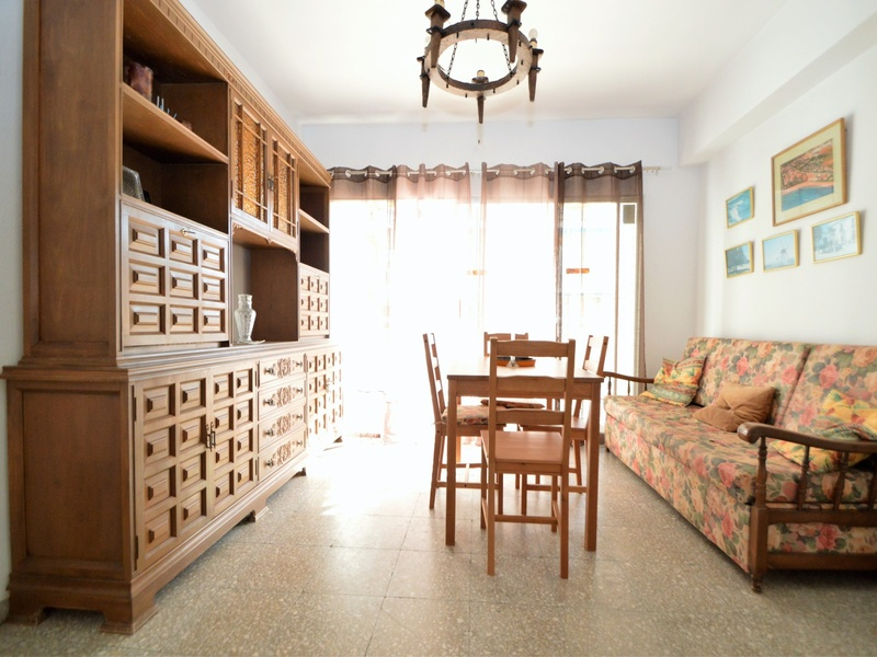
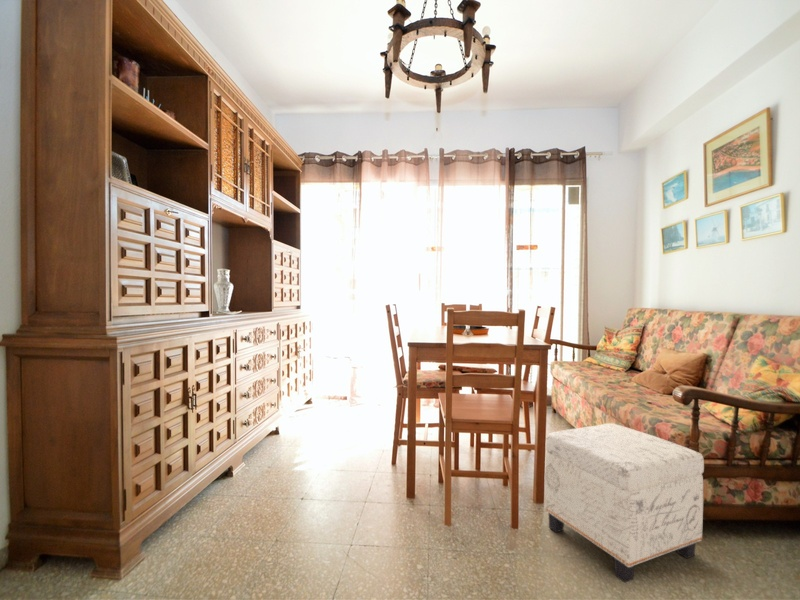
+ ottoman [544,422,705,584]
